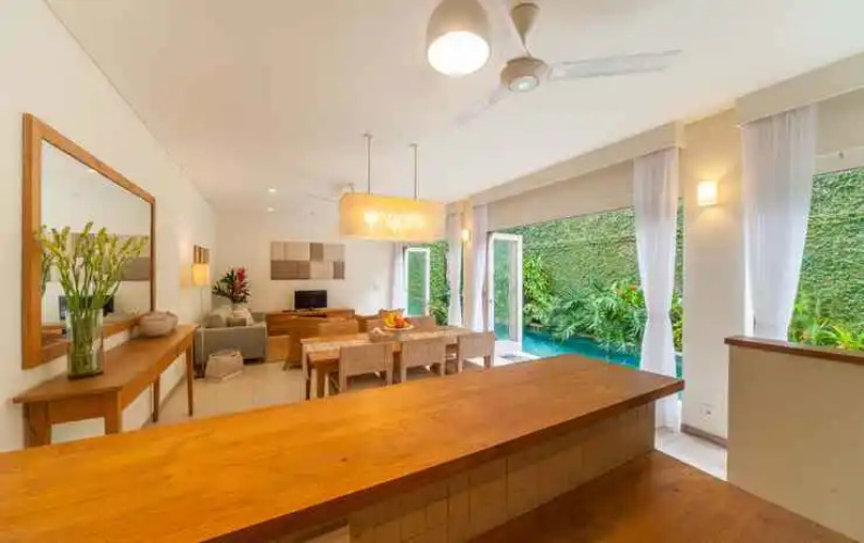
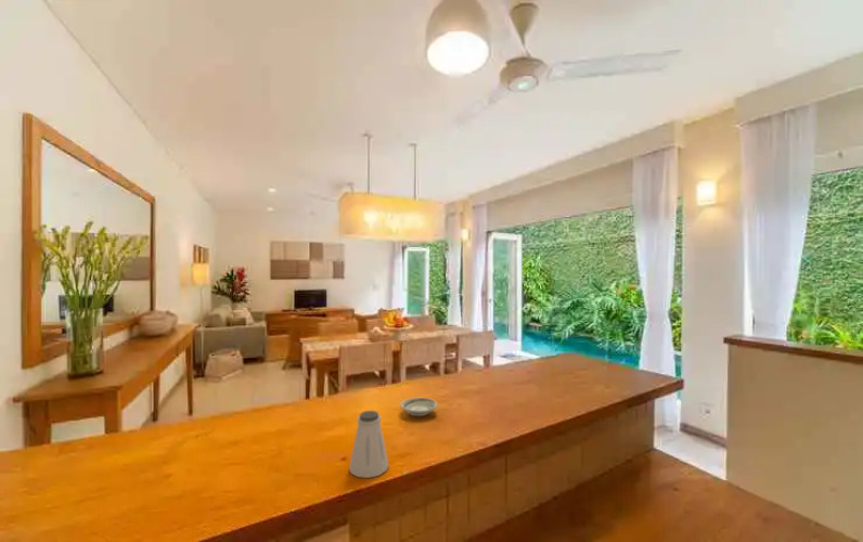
+ saucer [399,397,439,417]
+ saltshaker [348,410,390,479]
